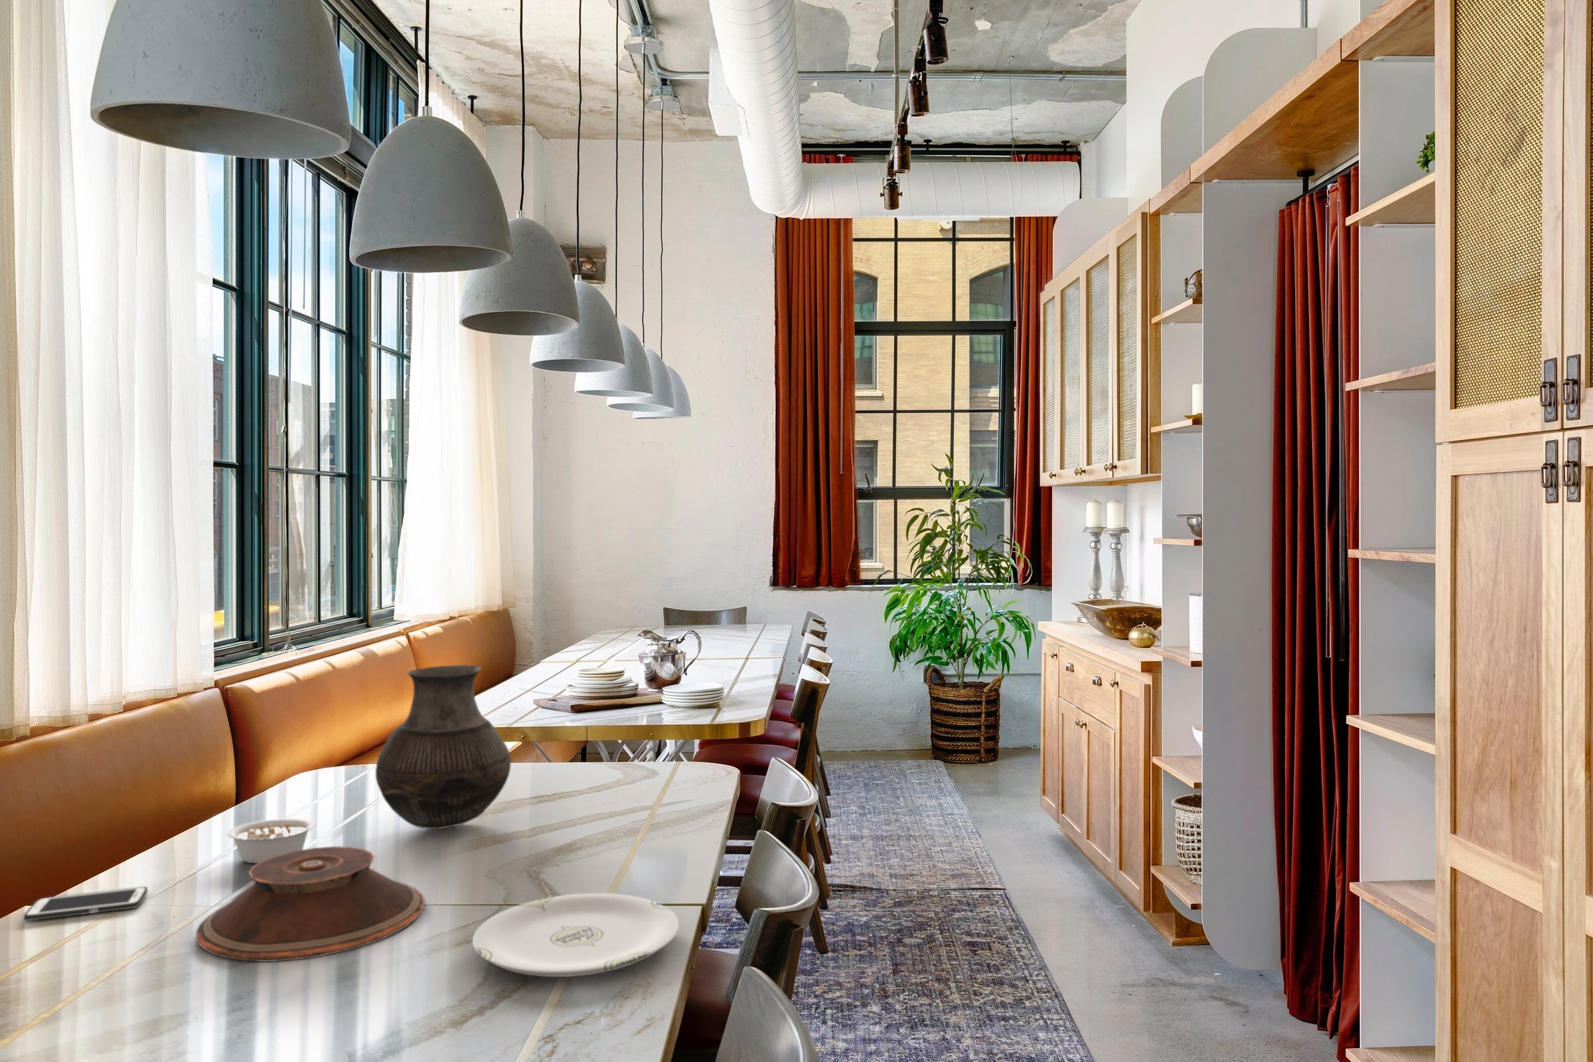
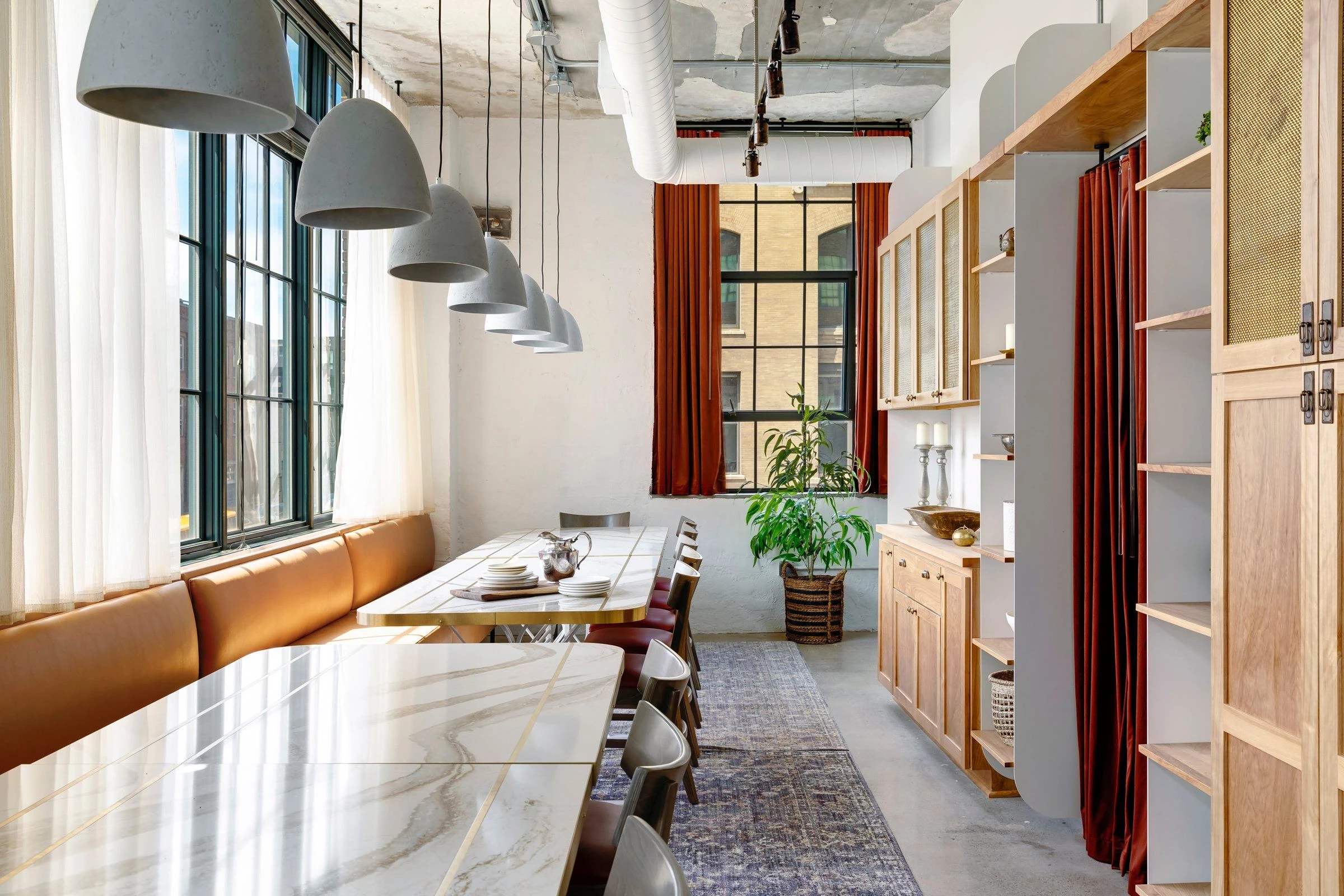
- plate [472,893,679,978]
- plate [196,845,426,962]
- cell phone [24,887,148,921]
- legume [226,818,315,864]
- vase [375,665,512,830]
